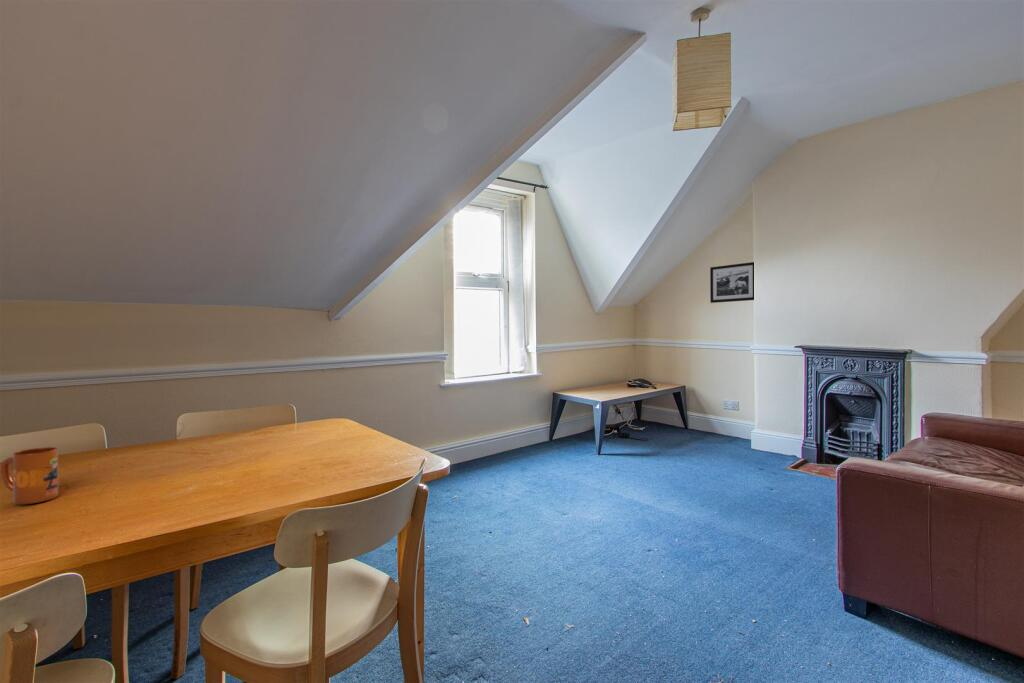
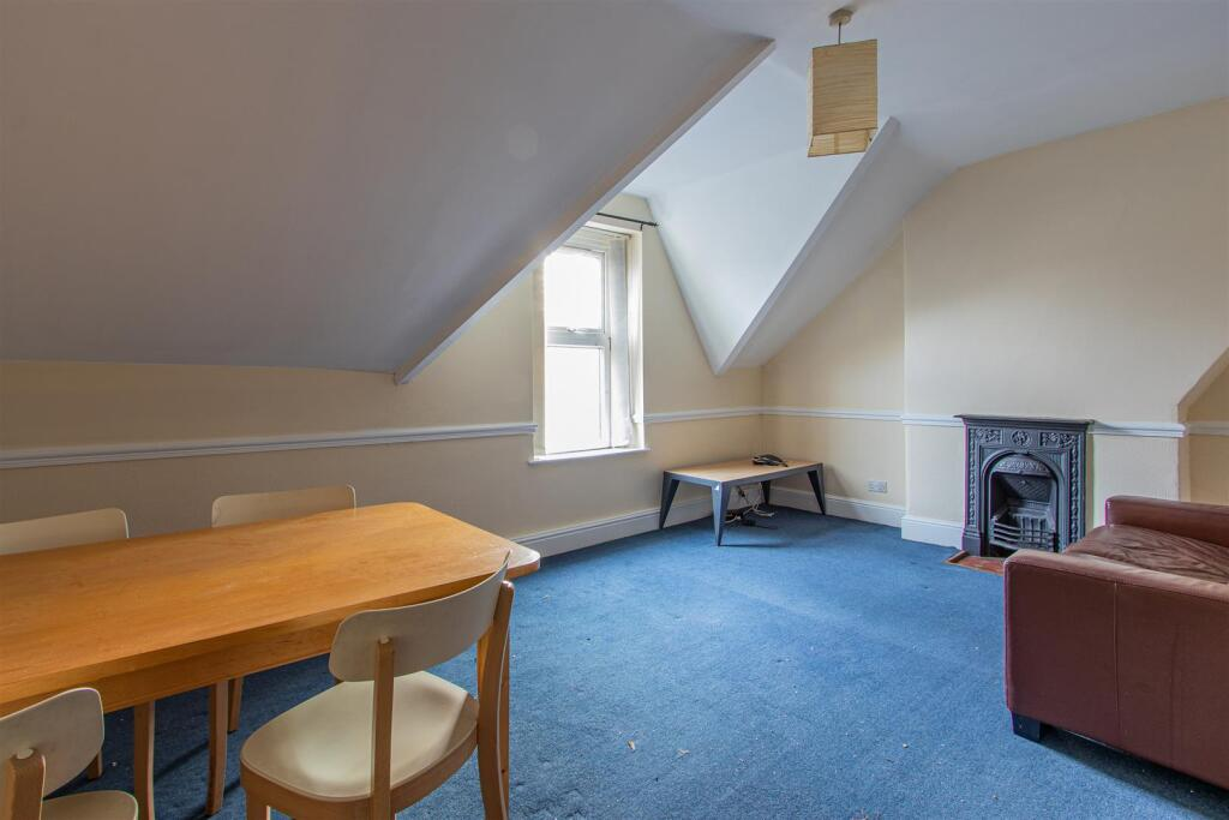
- mug [0,446,59,505]
- picture frame [709,261,755,304]
